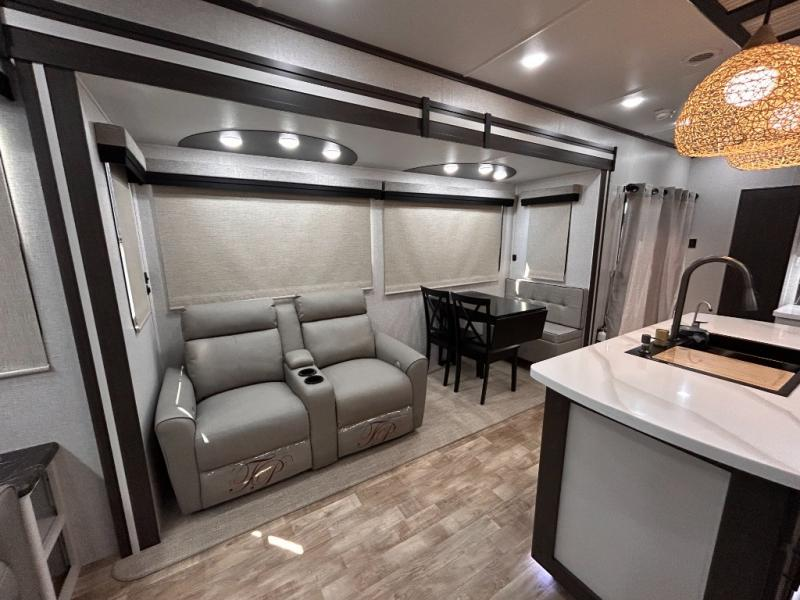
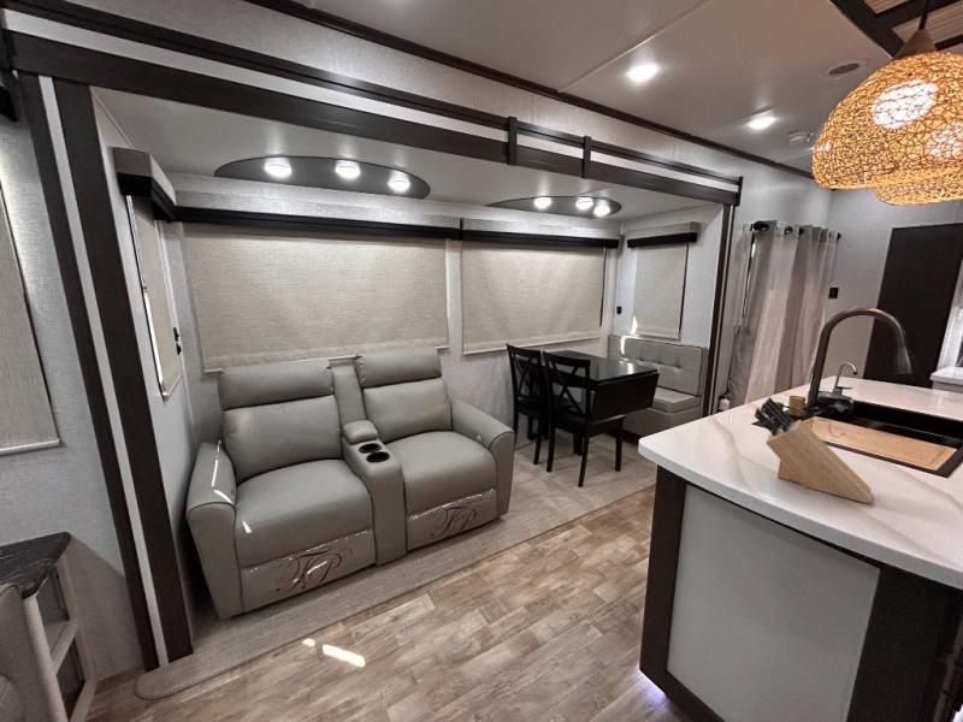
+ knife block [754,396,873,504]
